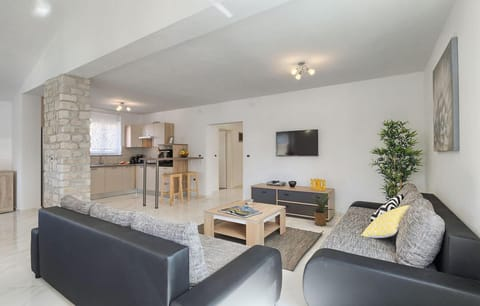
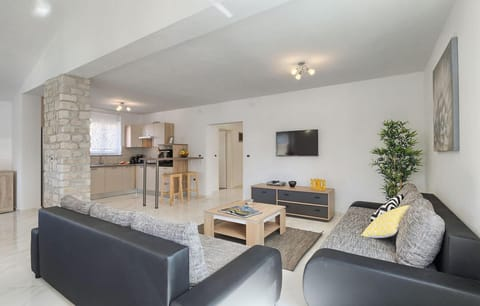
- house plant [304,192,335,227]
